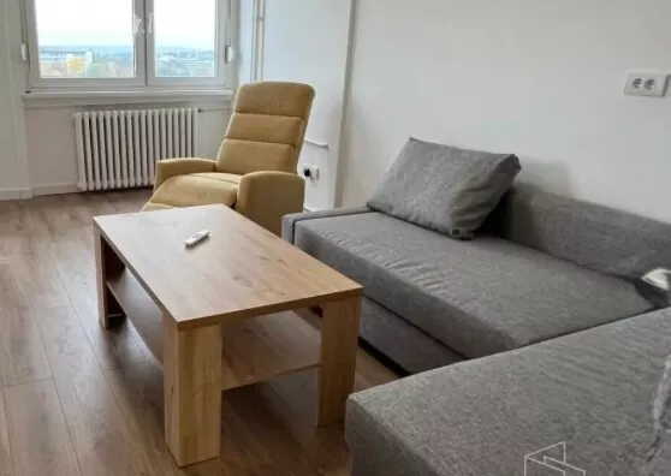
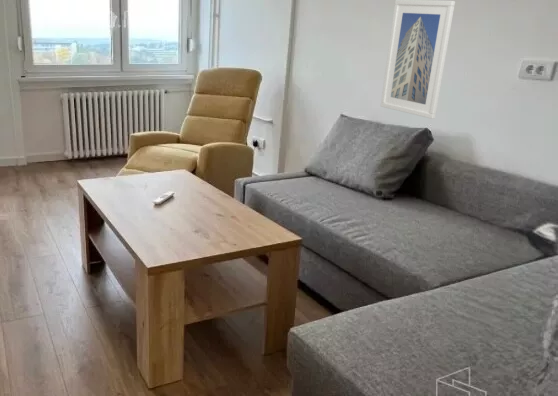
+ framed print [380,0,456,120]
